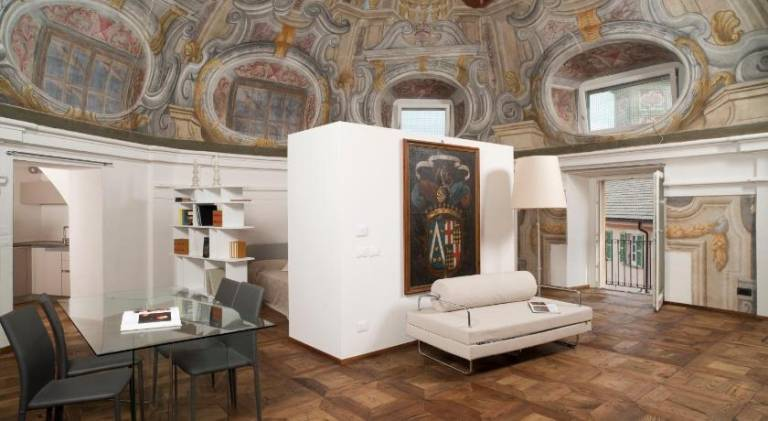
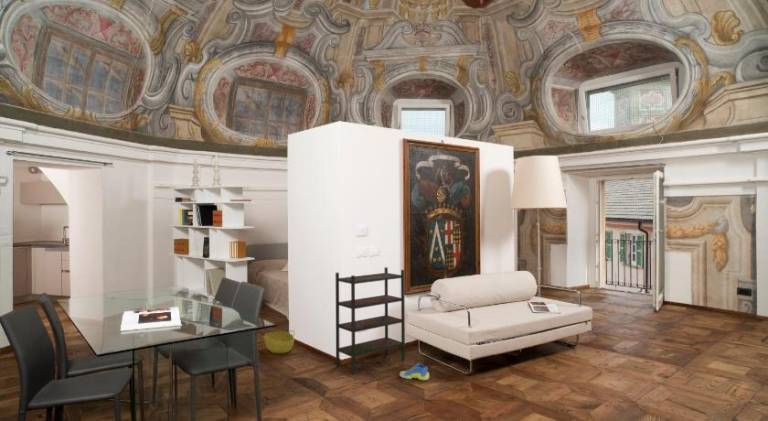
+ bookshelf [335,266,406,375]
+ basket [262,329,296,354]
+ sneaker [399,362,430,381]
